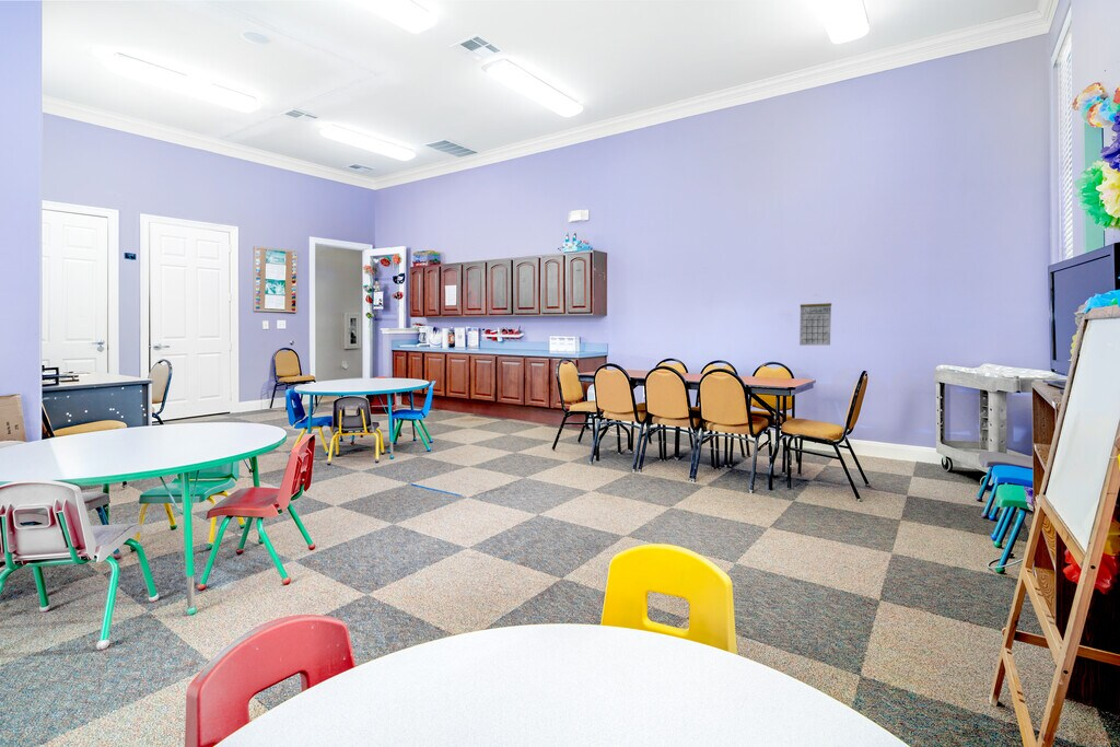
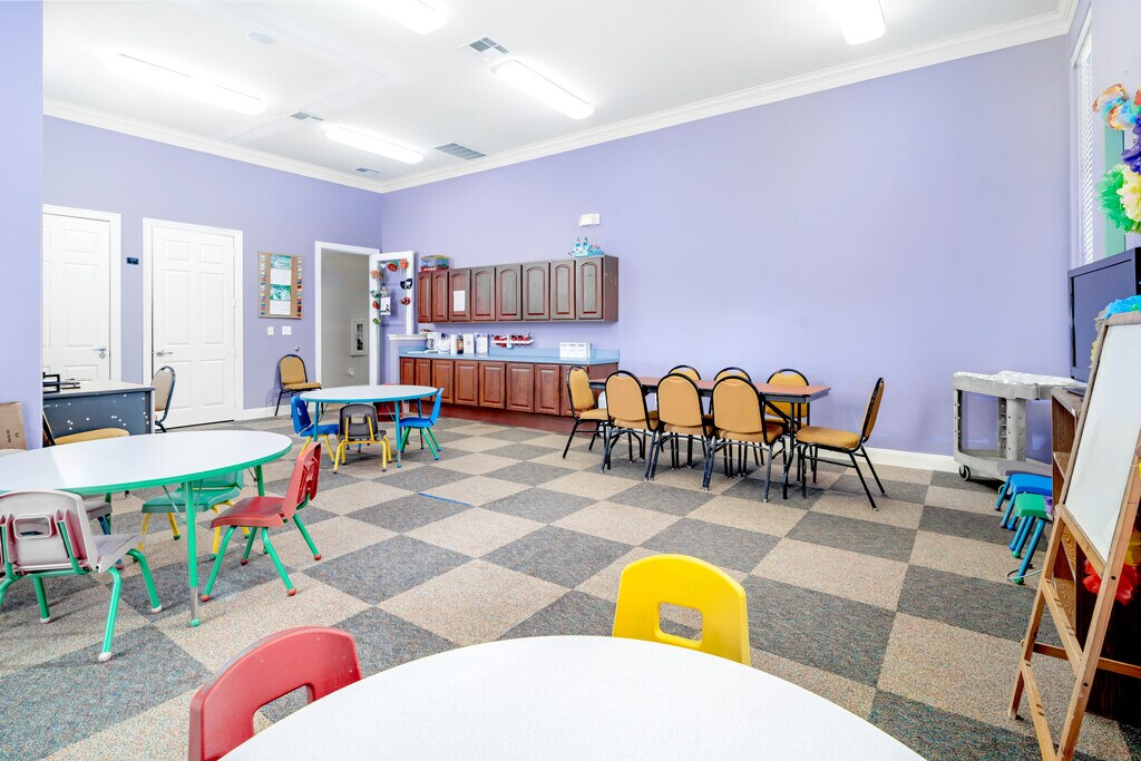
- calendar [798,293,832,347]
